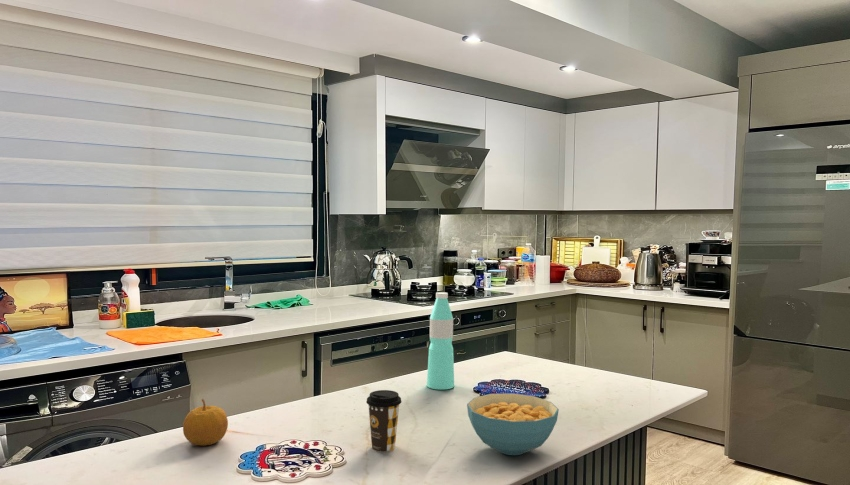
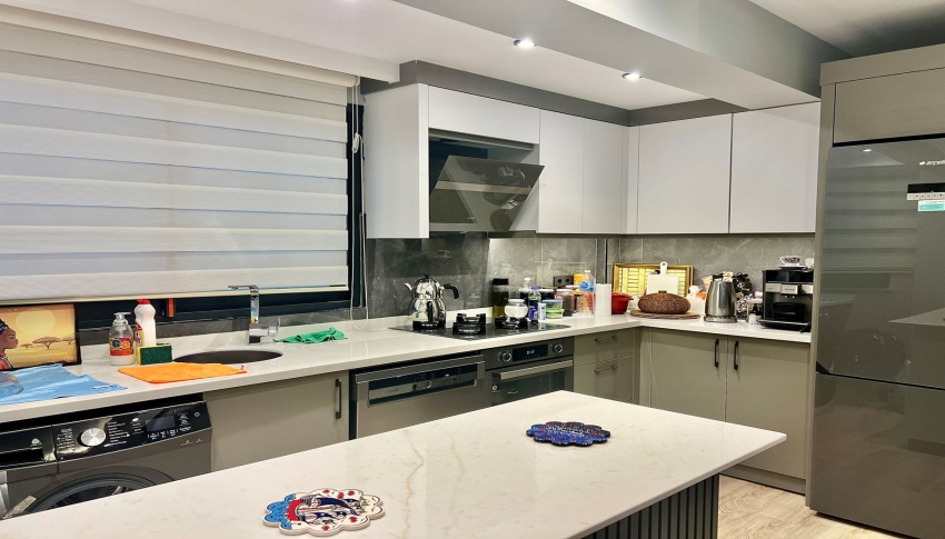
- coffee cup [366,389,403,453]
- cereal bowl [466,392,560,456]
- water bottle [426,291,455,391]
- fruit [182,398,229,447]
